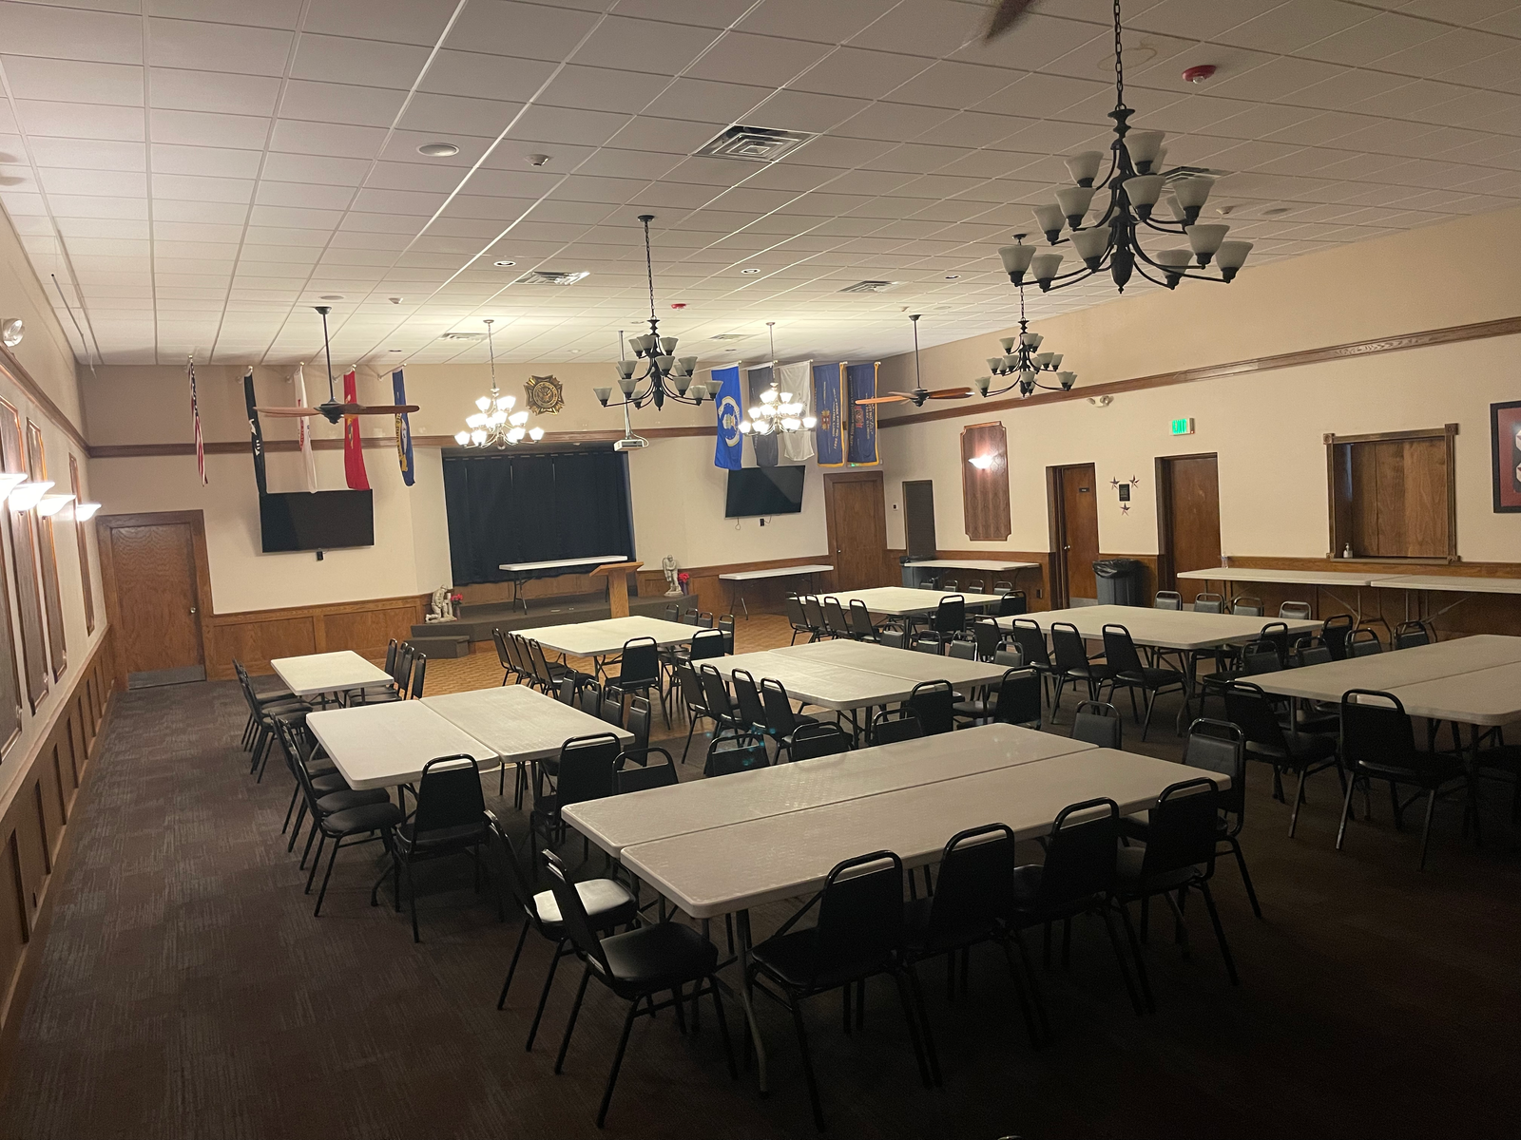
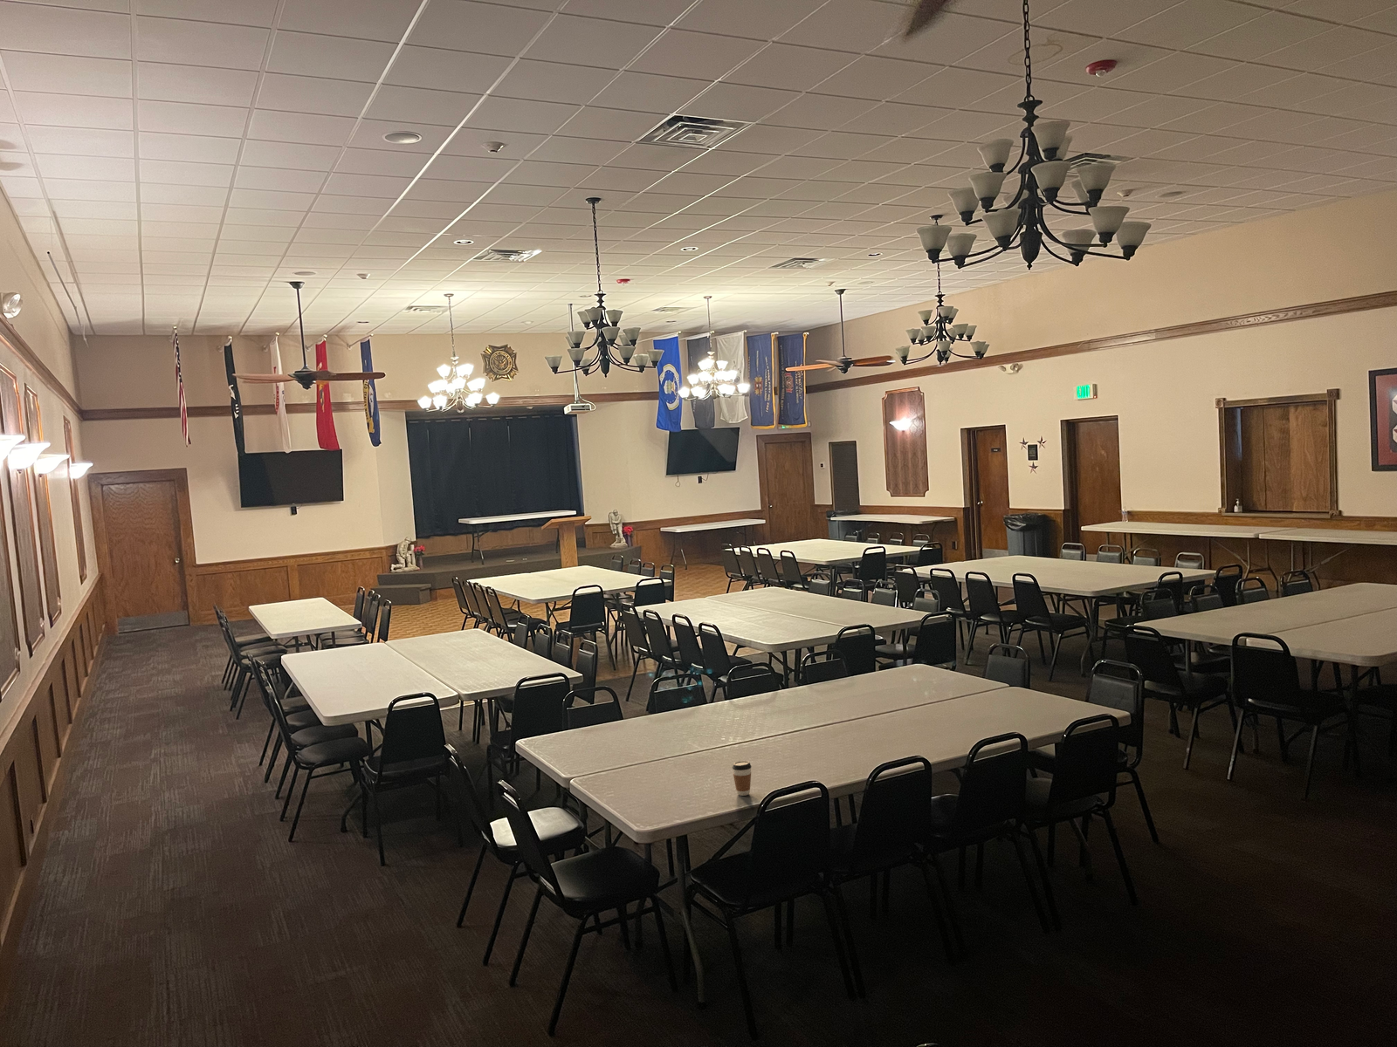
+ coffee cup [732,760,752,796]
